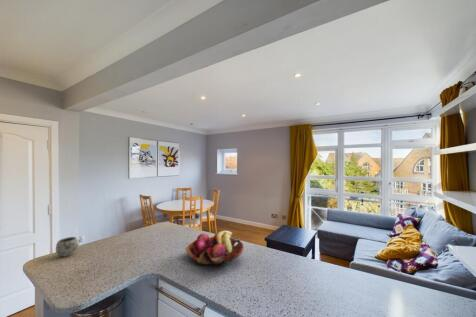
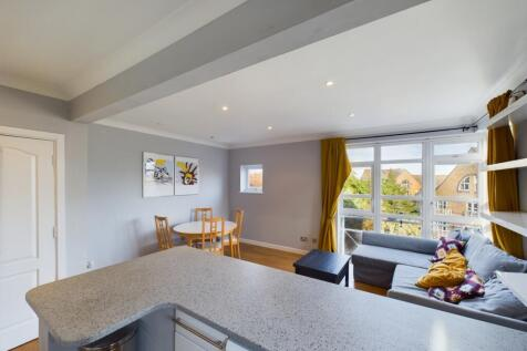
- mug [55,236,80,258]
- fruit basket [184,230,245,266]
